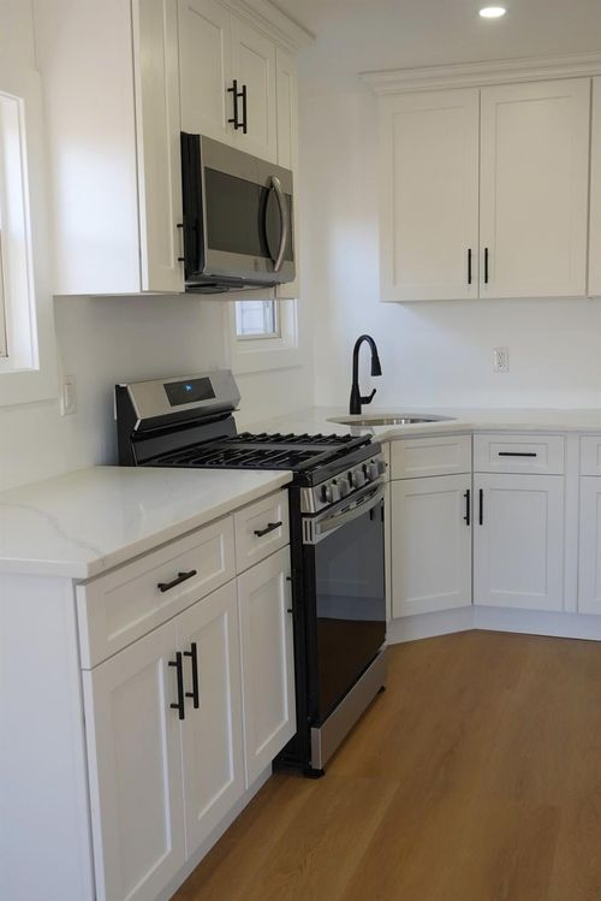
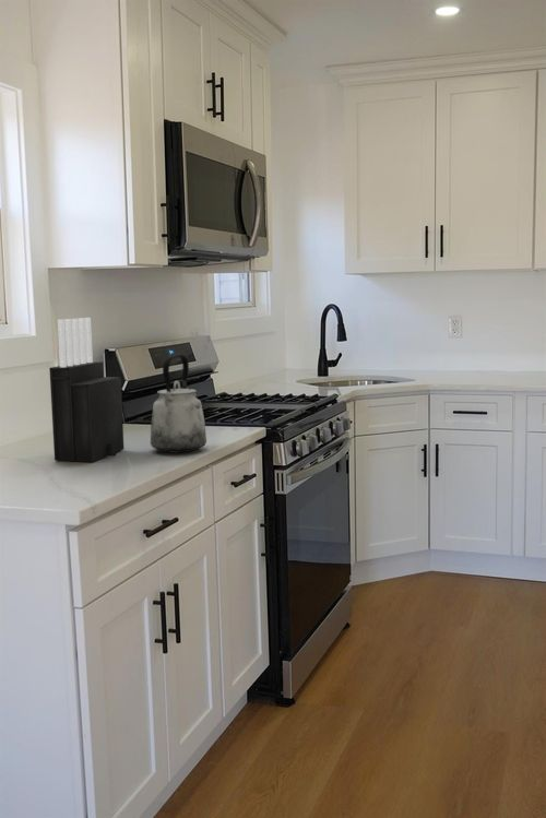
+ kettle [150,354,207,454]
+ knife block [48,317,124,463]
